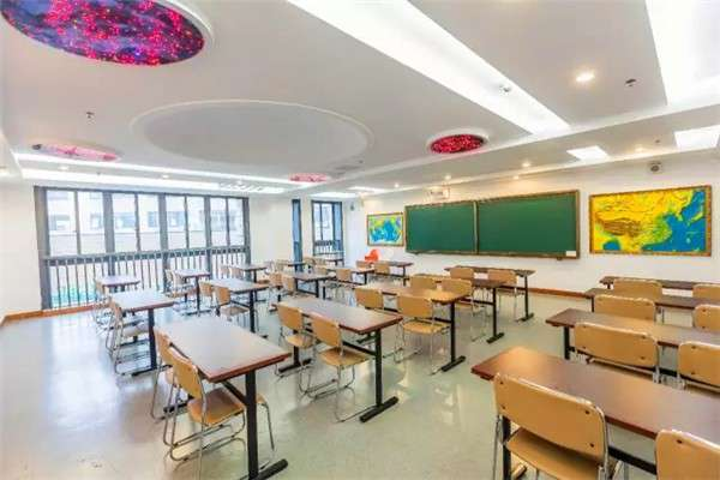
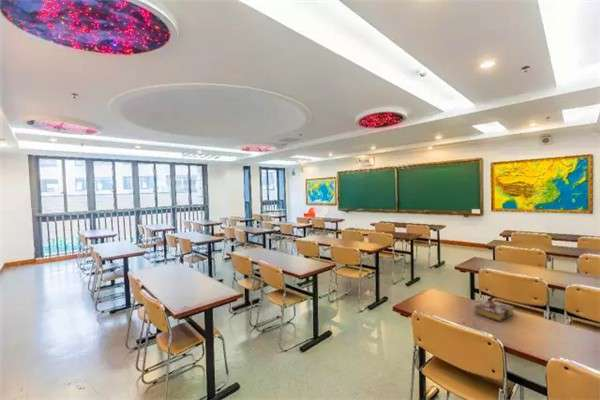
+ book [474,299,515,322]
